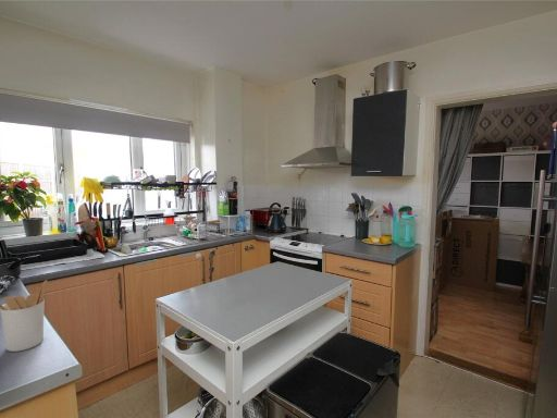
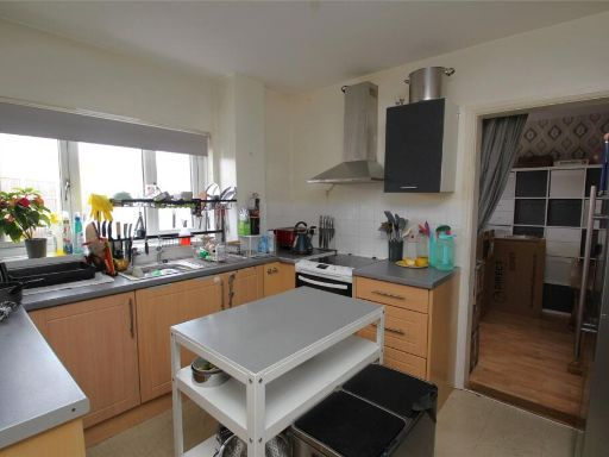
- utensil holder [0,280,49,353]
